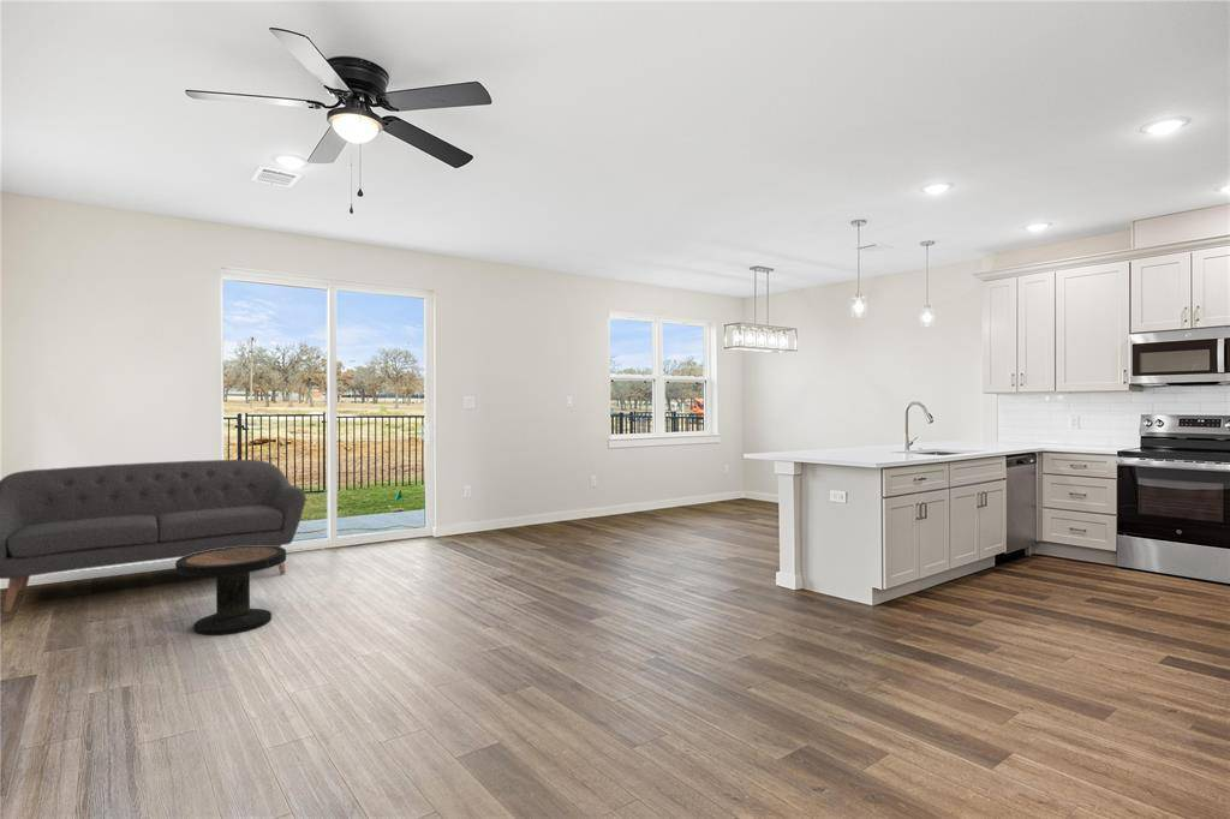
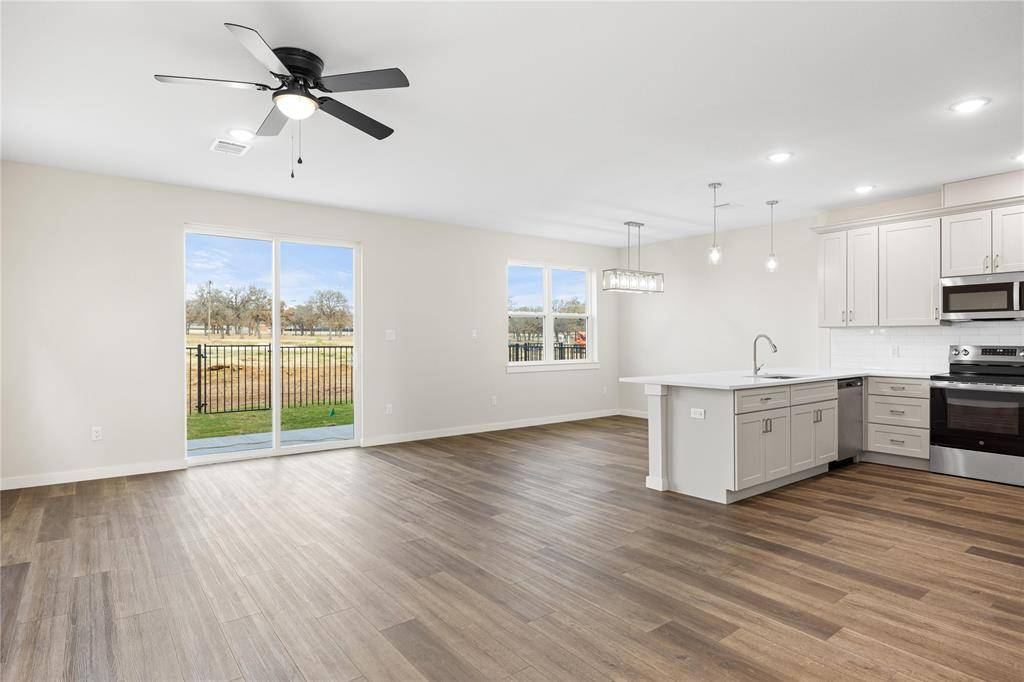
- side table [174,546,287,636]
- sofa [0,459,308,614]
